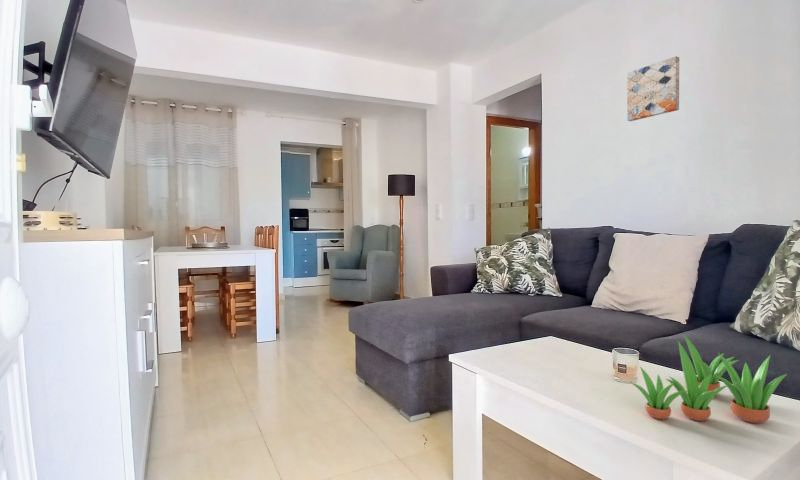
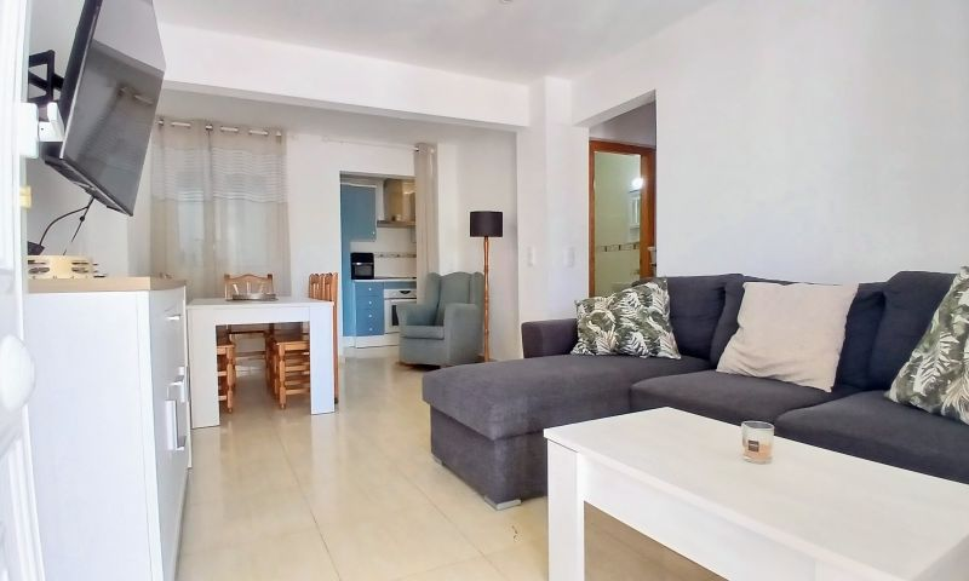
- succulent plant [629,334,788,424]
- wall art [626,56,680,122]
